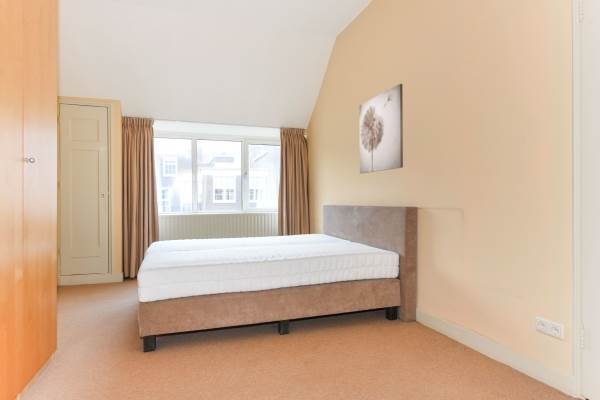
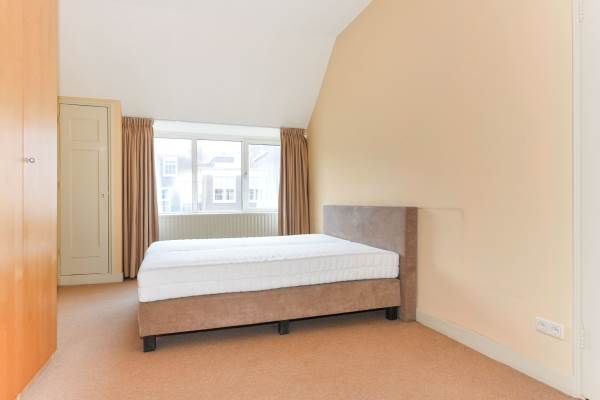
- wall art [358,83,404,174]
